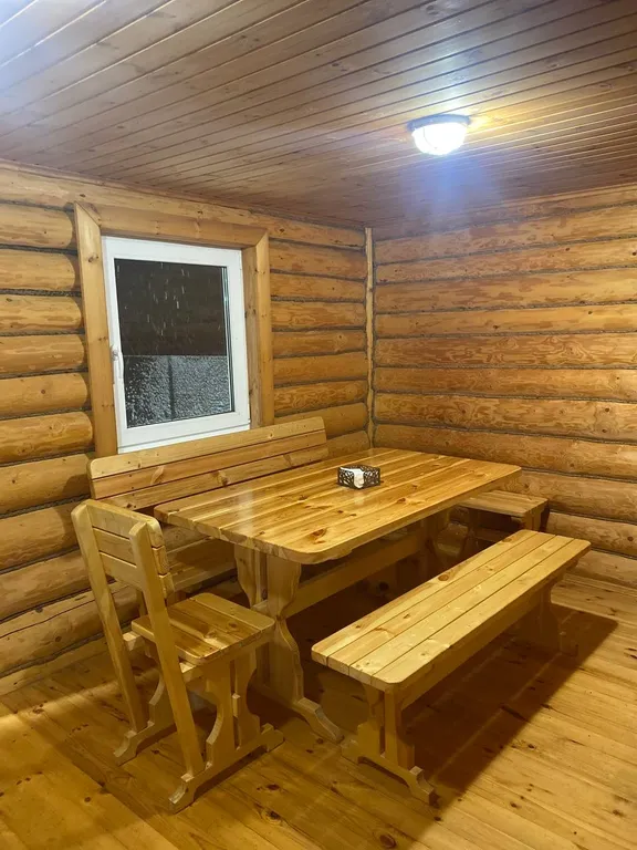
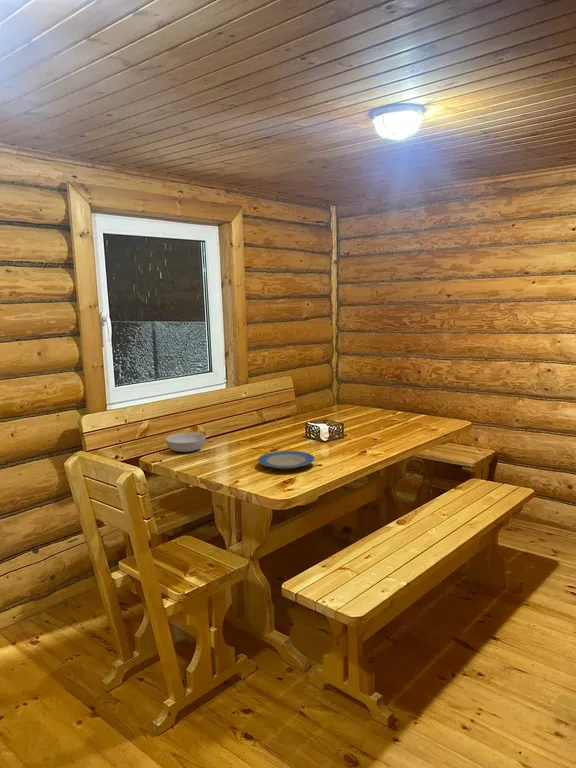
+ serving bowl [165,432,207,453]
+ plate [257,450,316,471]
